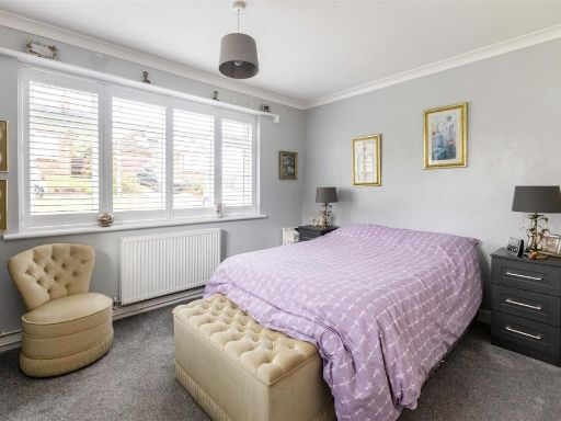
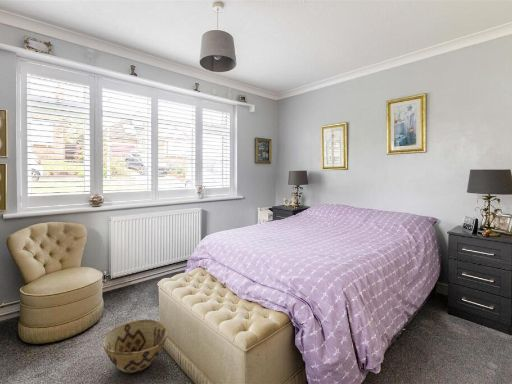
+ woven basket [102,318,169,374]
